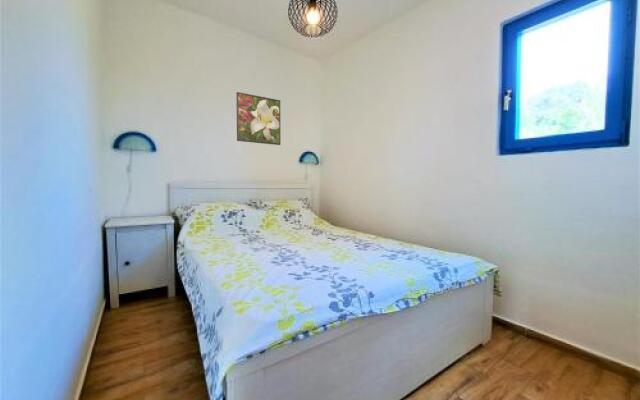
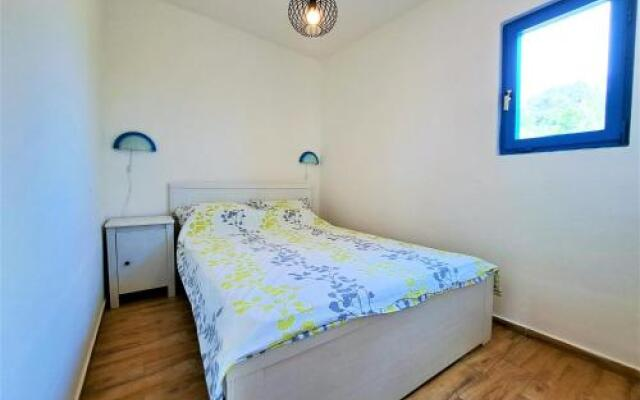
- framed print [235,91,281,146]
